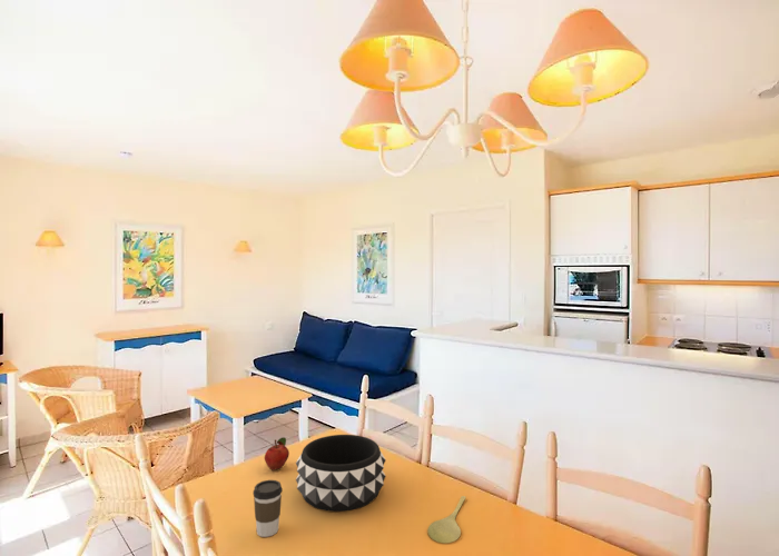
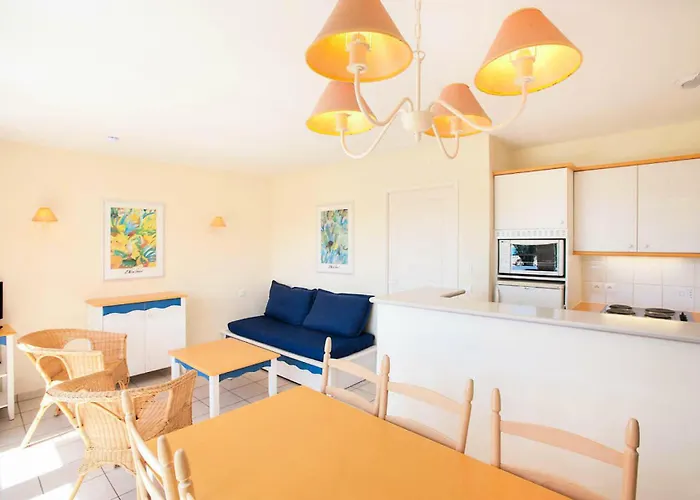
- spoon [426,495,467,544]
- coffee cup [252,479,284,538]
- decorative bowl [295,434,387,513]
- fruit [264,437,290,471]
